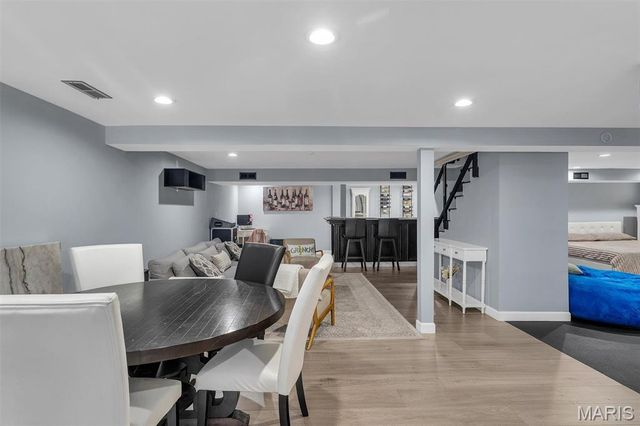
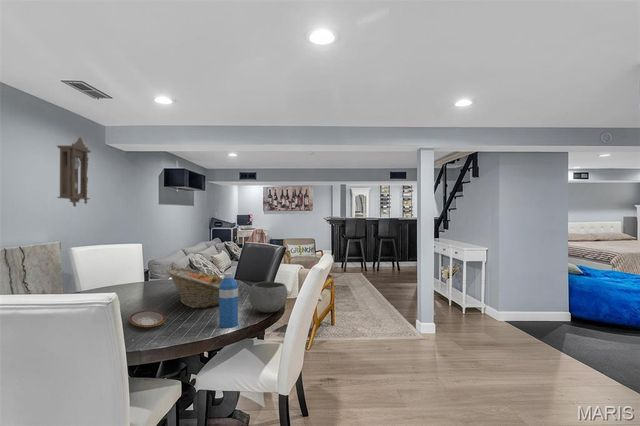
+ pendulum clock [56,137,92,208]
+ bowl [248,281,289,314]
+ plate [128,310,166,328]
+ water bottle [218,272,239,329]
+ fruit basket [165,266,224,309]
